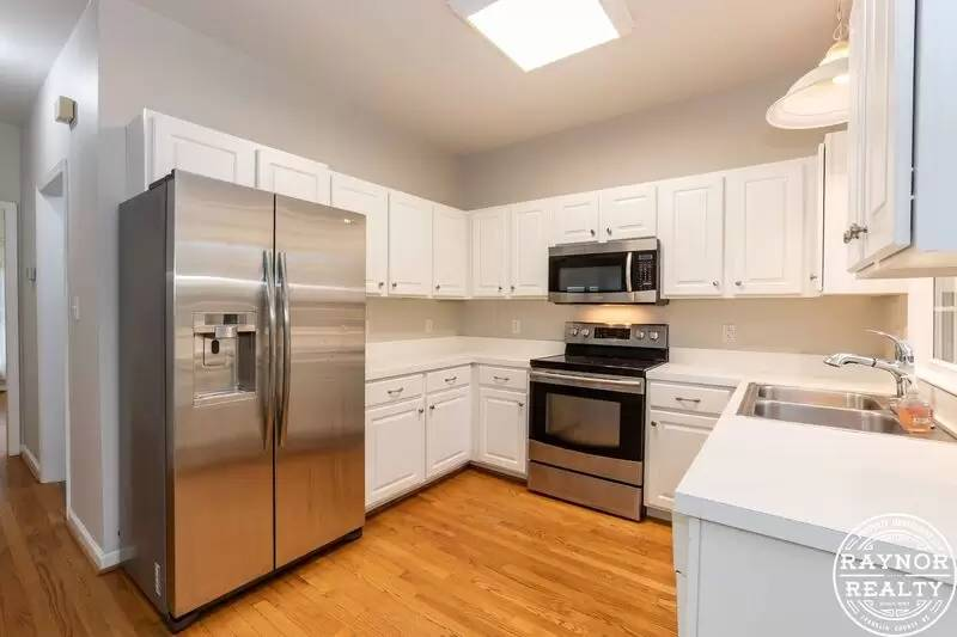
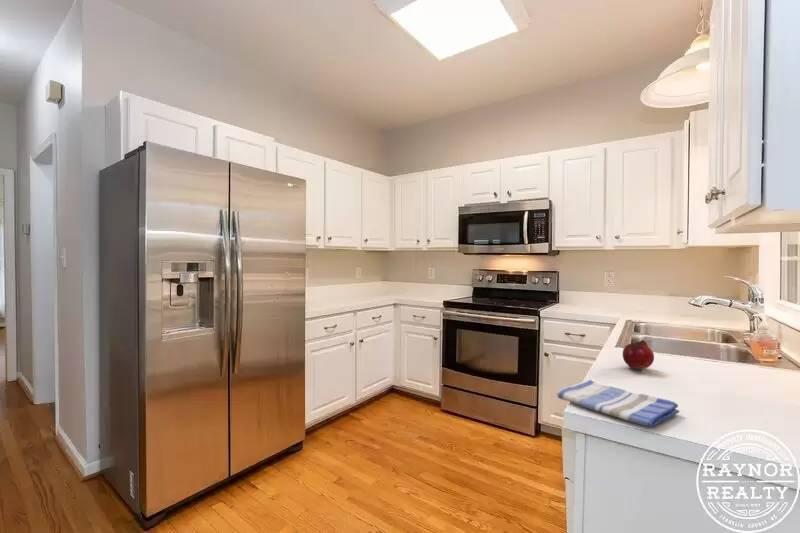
+ dish towel [556,379,680,428]
+ fruit [622,339,655,370]
